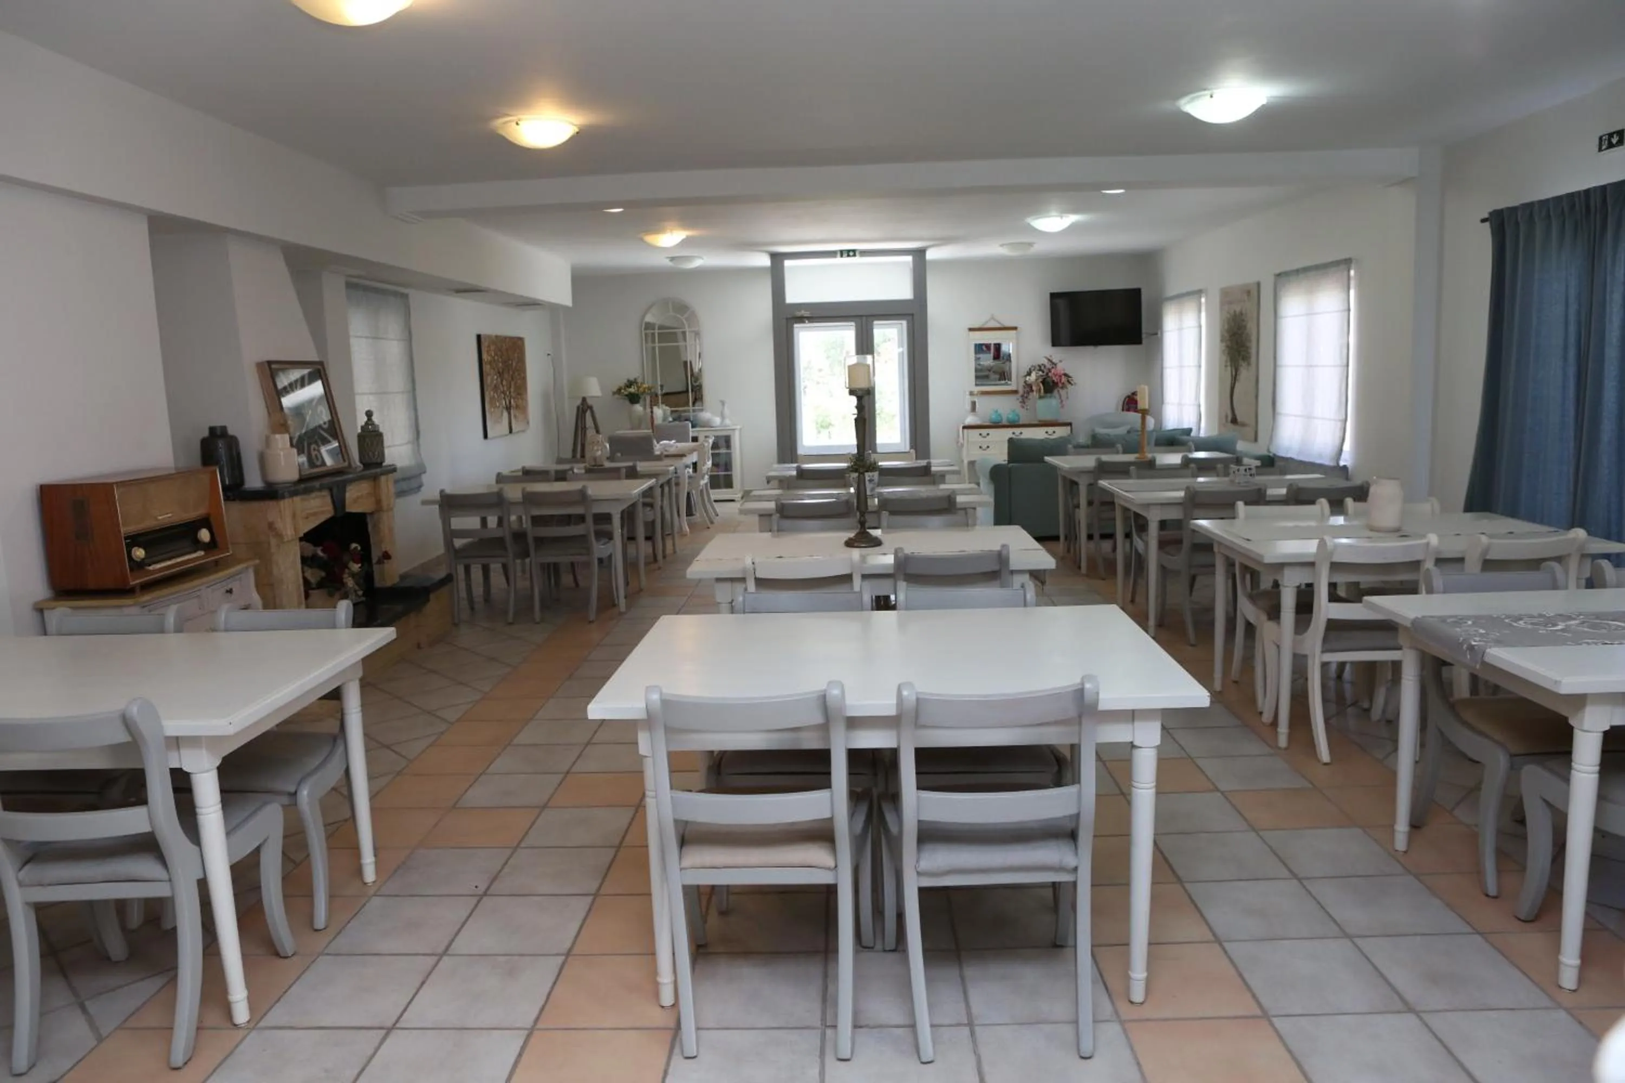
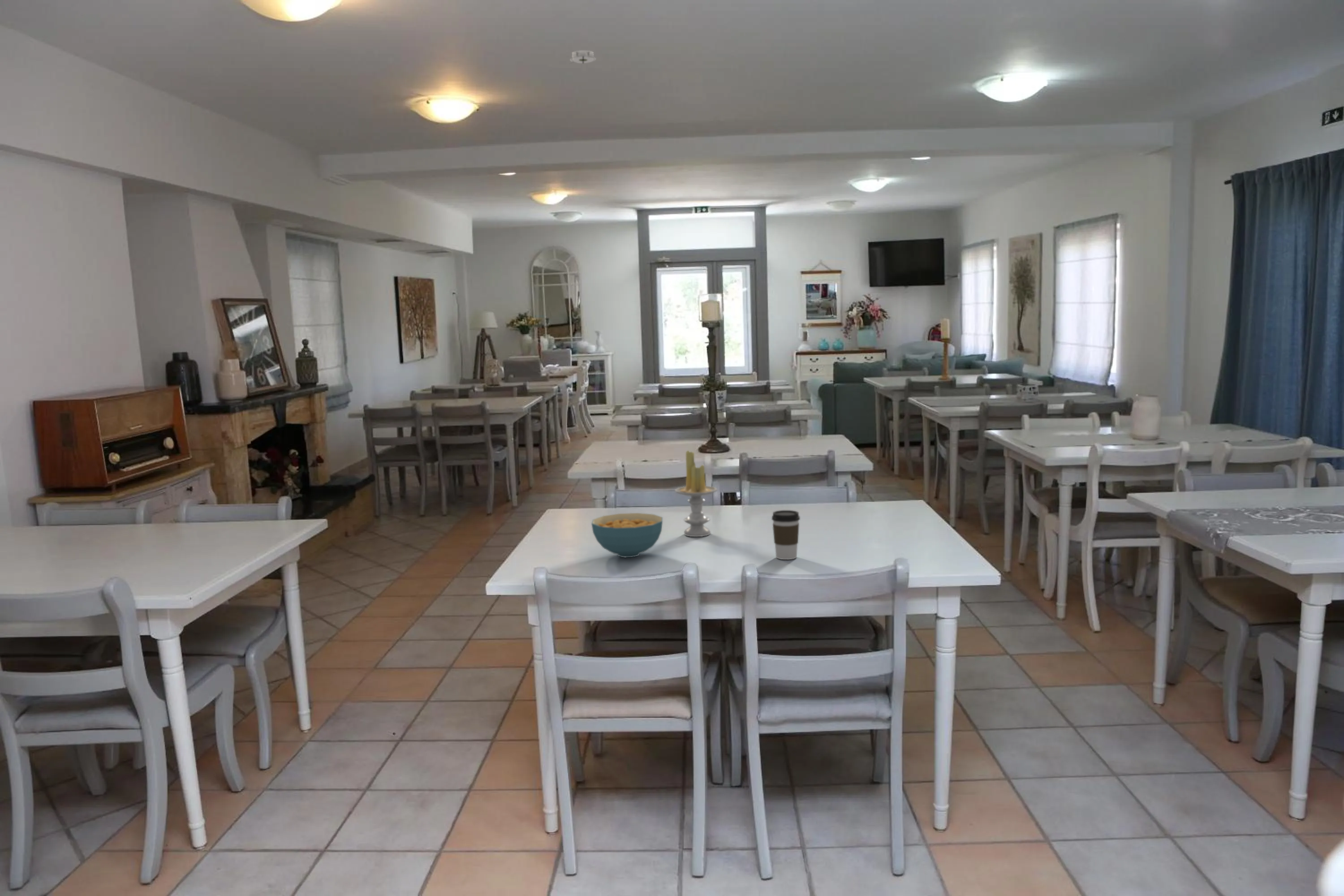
+ coffee cup [771,510,801,560]
+ candle [674,450,718,537]
+ smoke detector [568,50,597,65]
+ cereal bowl [591,513,663,558]
